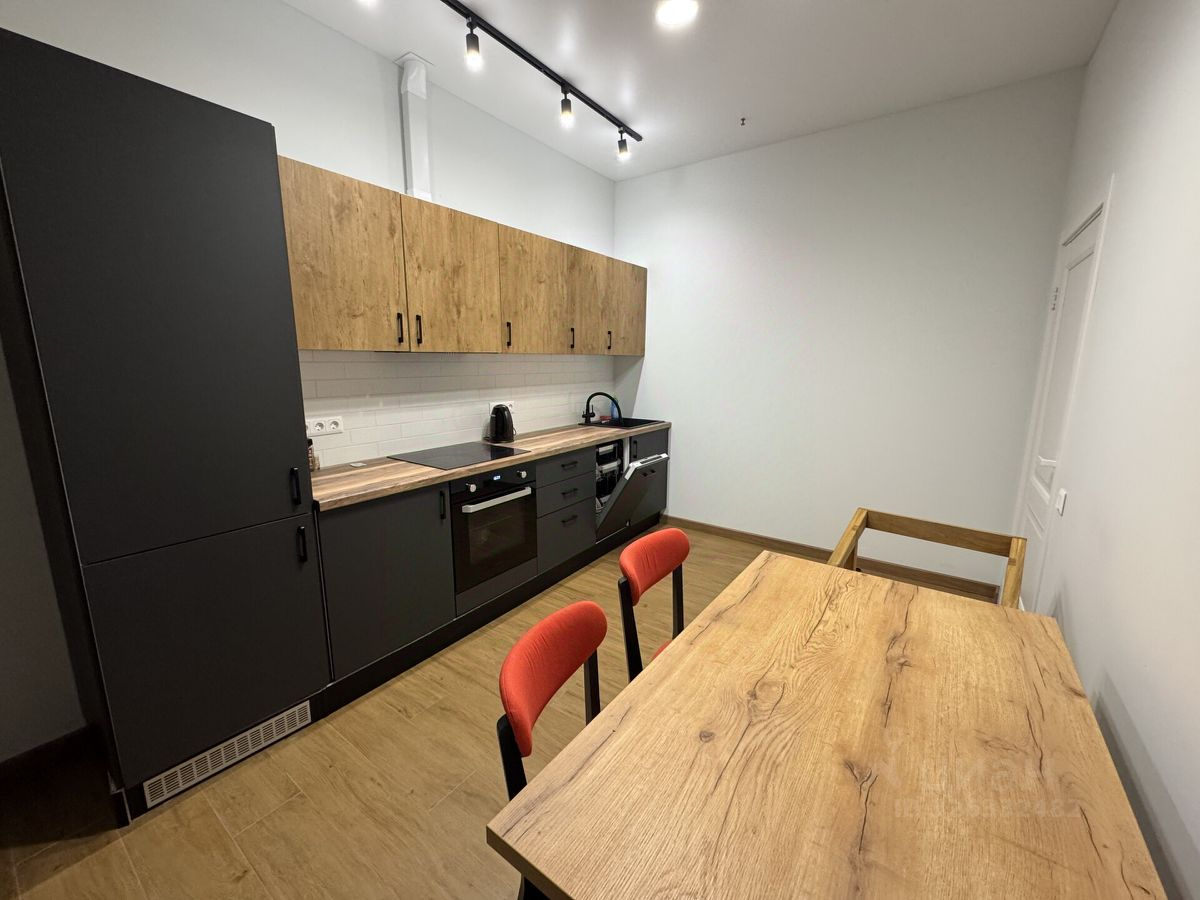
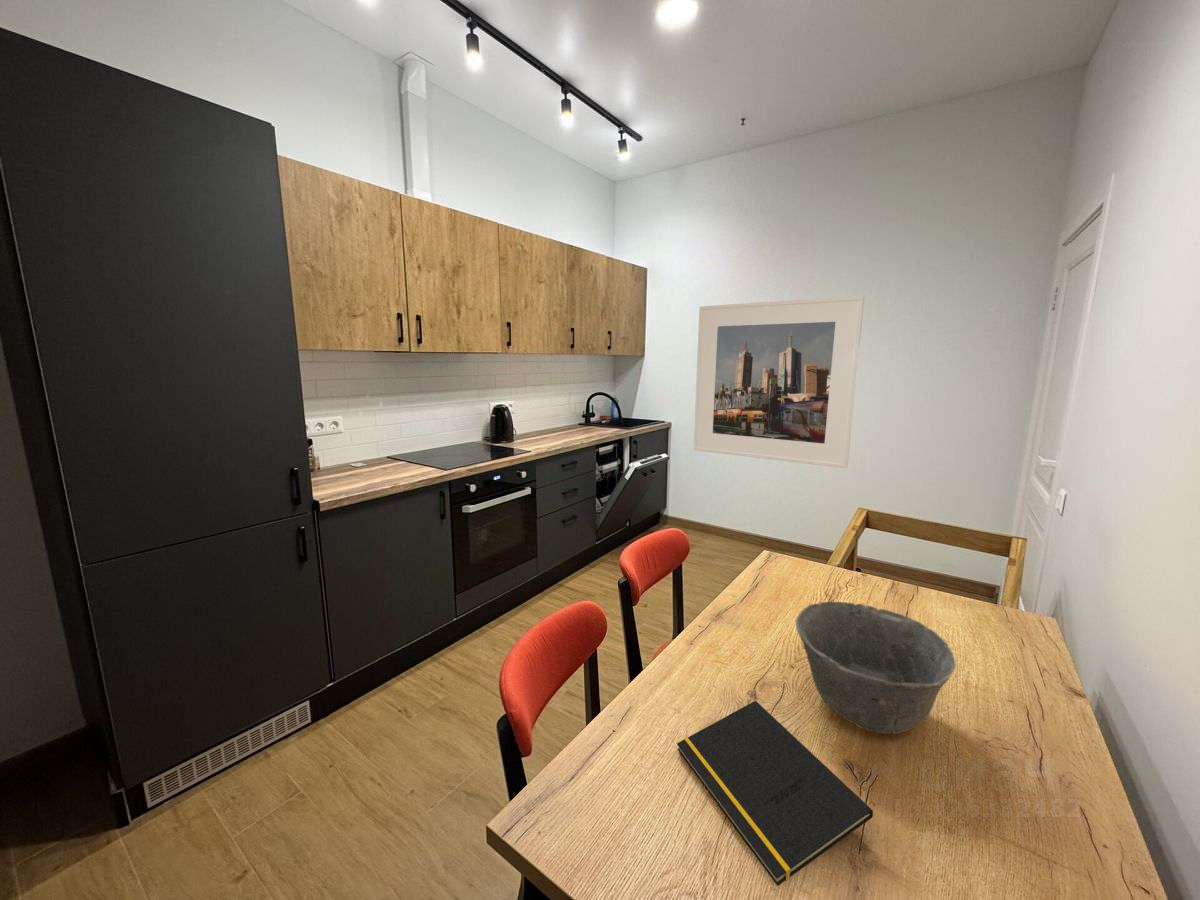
+ bowl [795,601,956,735]
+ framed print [693,295,865,469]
+ notepad [676,700,874,887]
